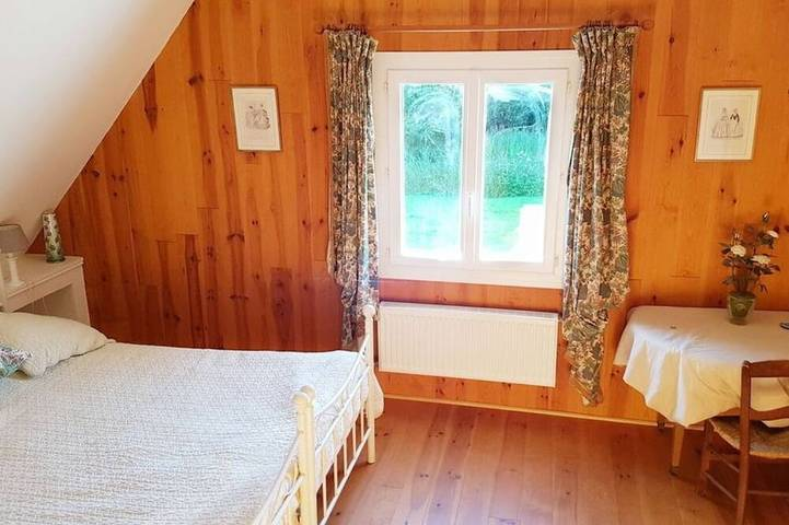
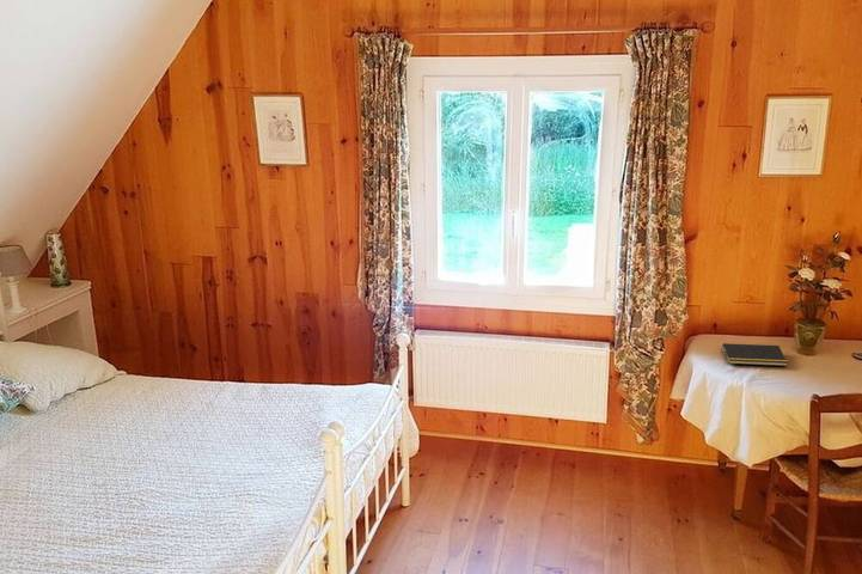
+ notepad [720,342,789,367]
